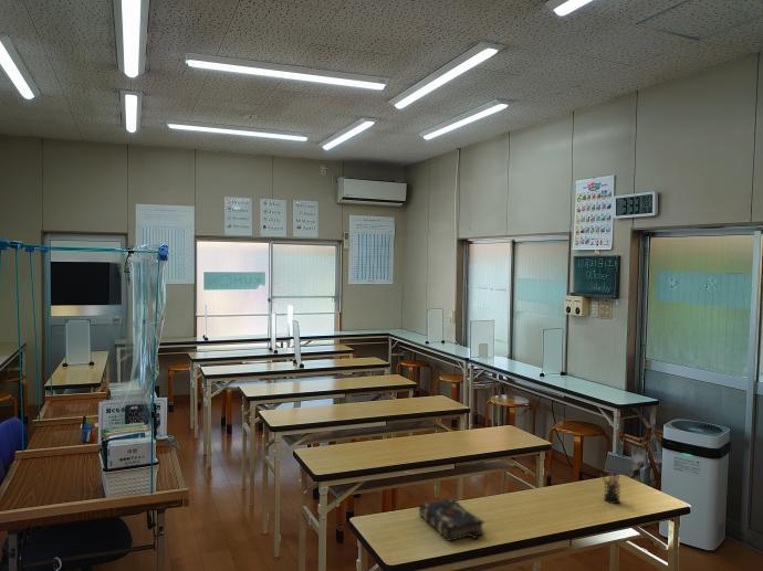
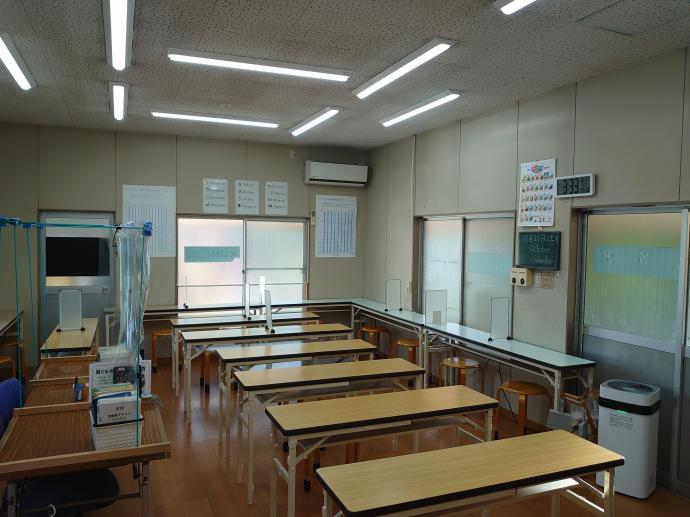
- book [418,497,485,542]
- pen holder [599,467,621,505]
